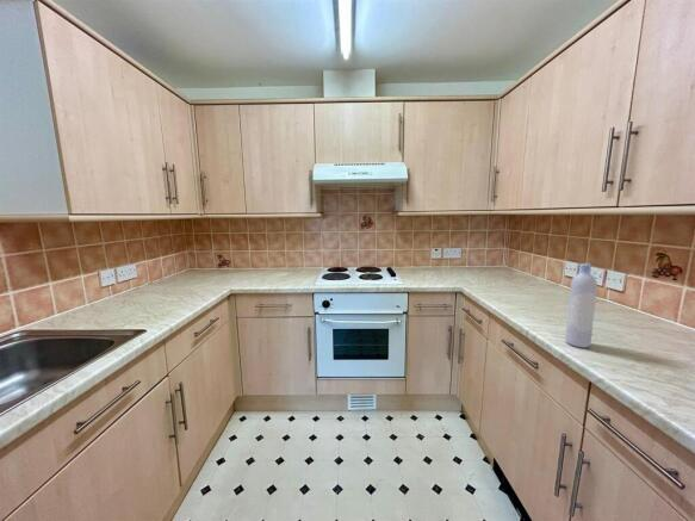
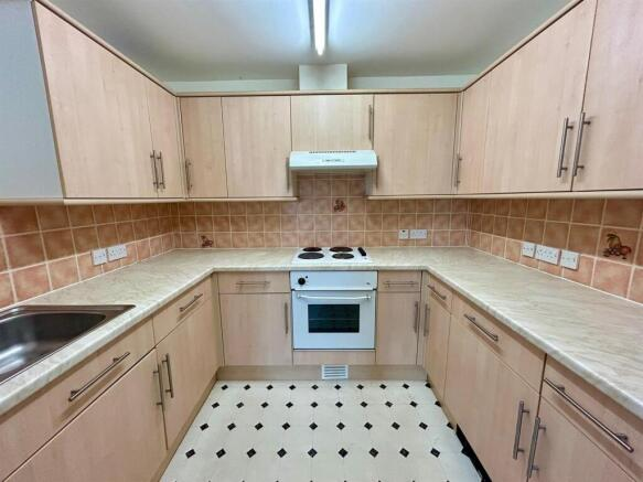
- bottle [564,262,598,349]
